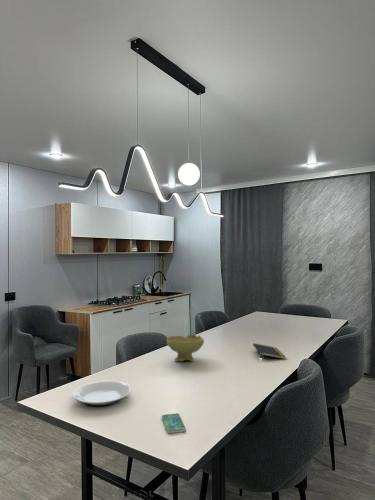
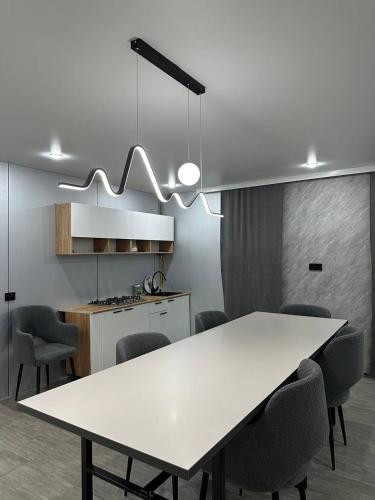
- smartphone [161,412,187,434]
- plate [72,380,132,408]
- notepad [252,342,286,360]
- bowl [166,333,205,363]
